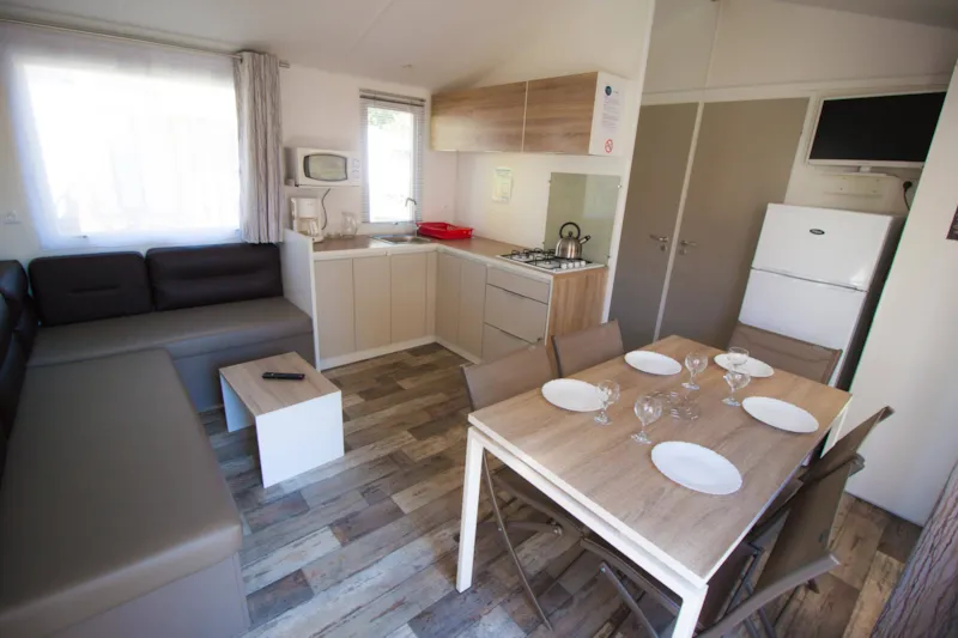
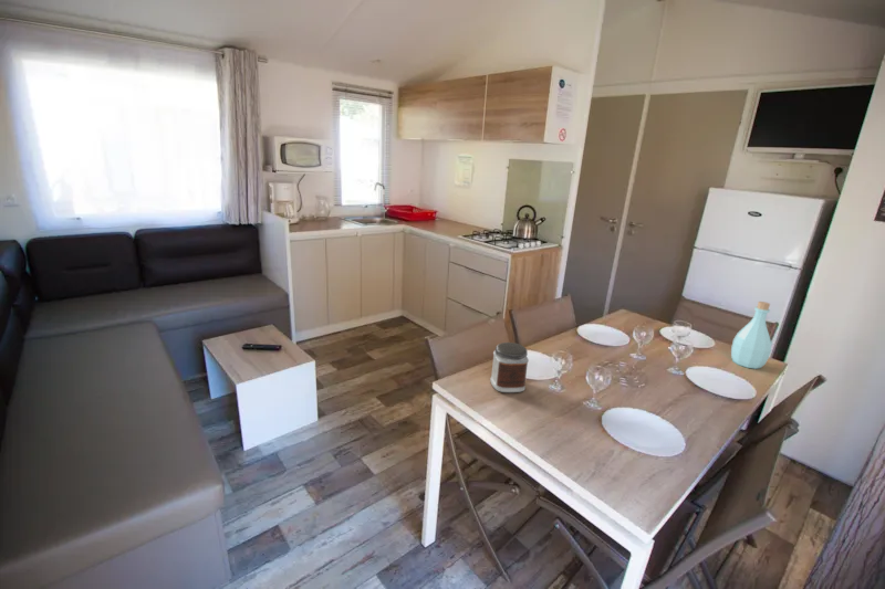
+ bottle [730,301,772,370]
+ jar [489,341,530,393]
